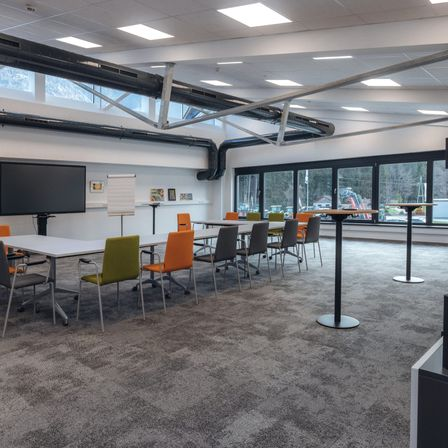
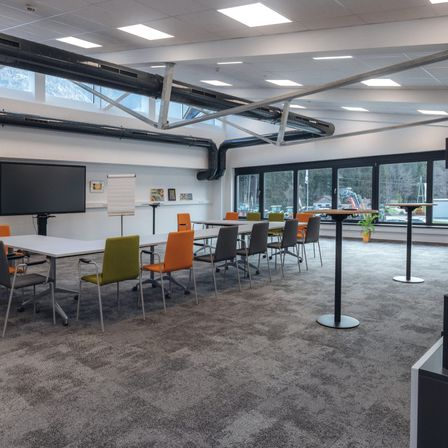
+ house plant [357,207,383,243]
